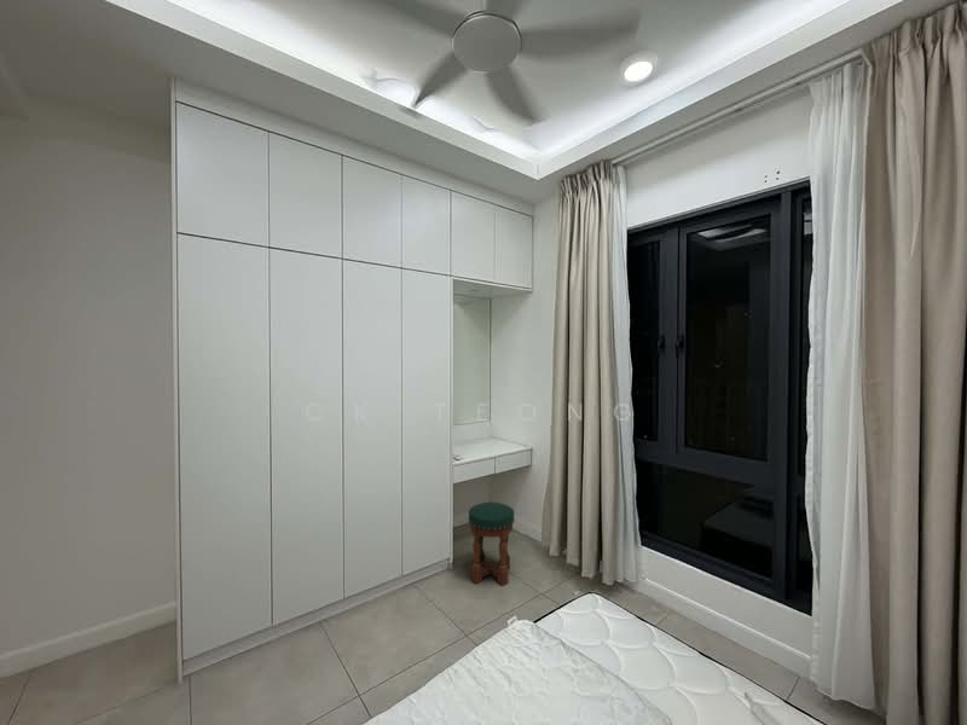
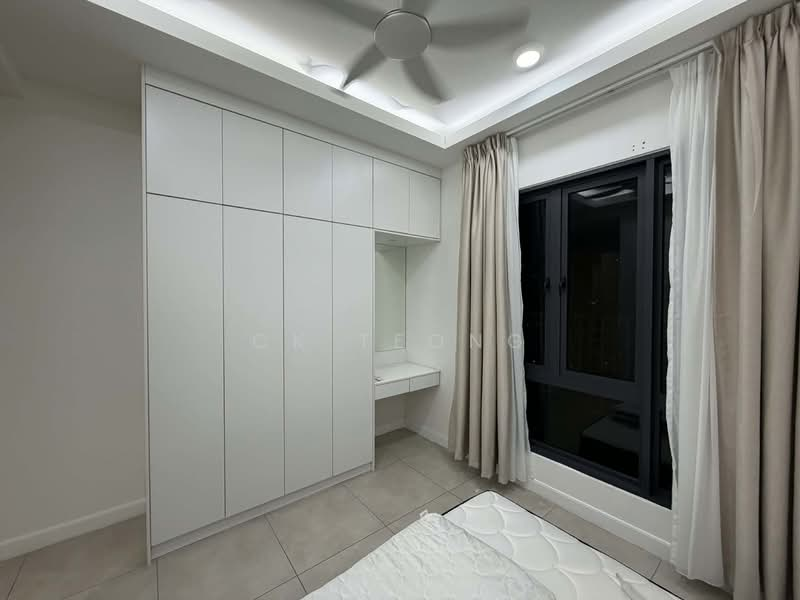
- stool [468,500,516,587]
